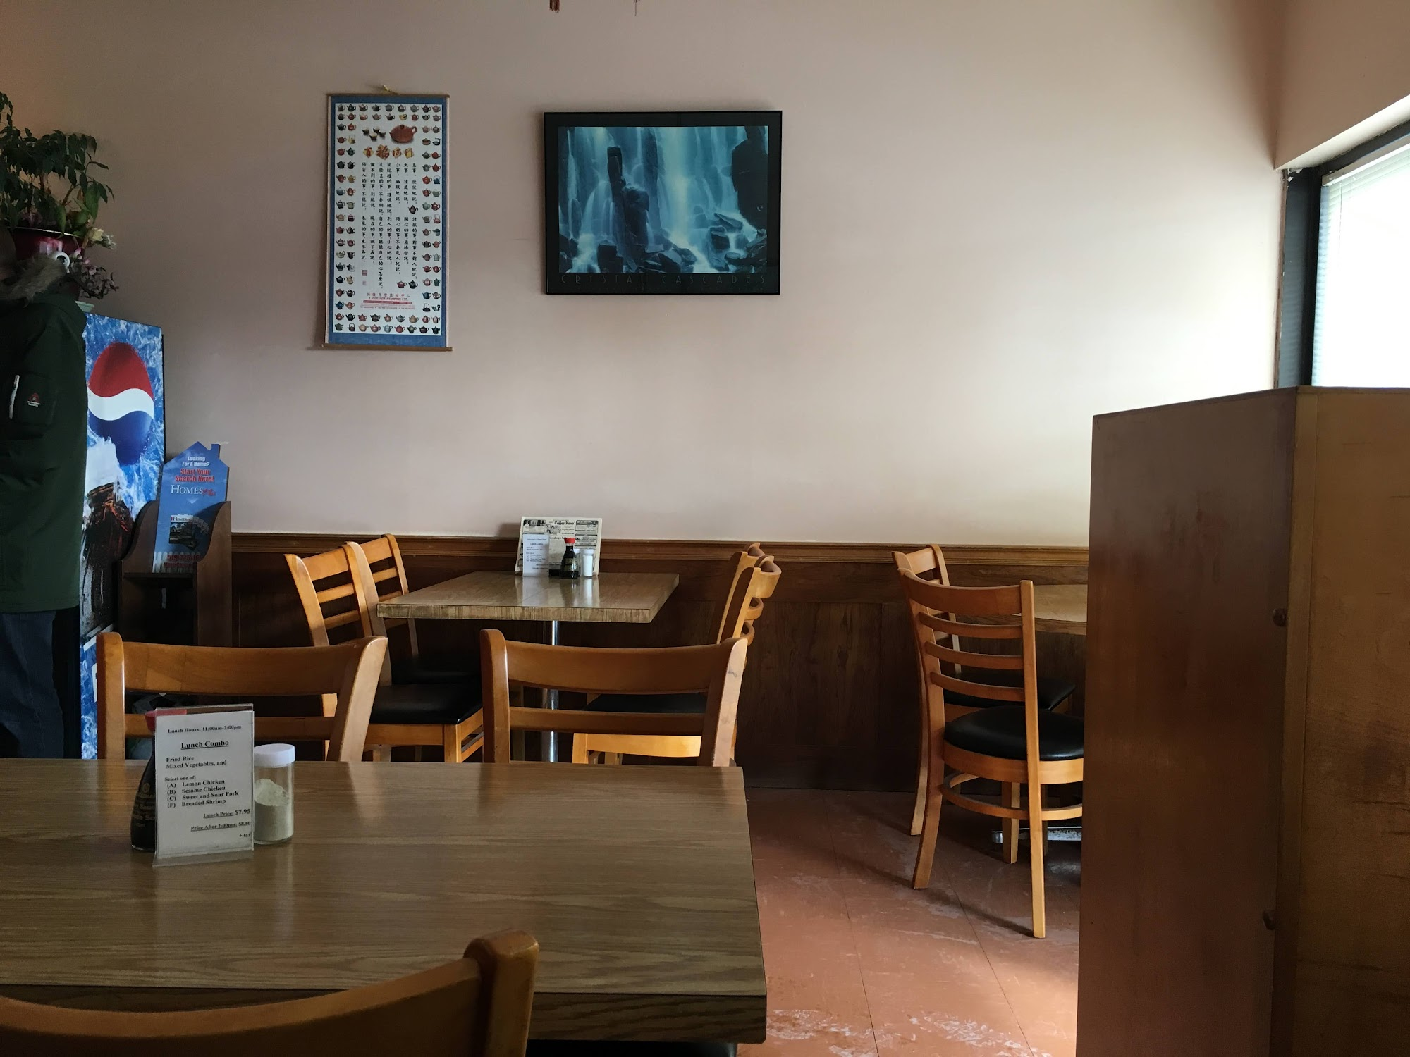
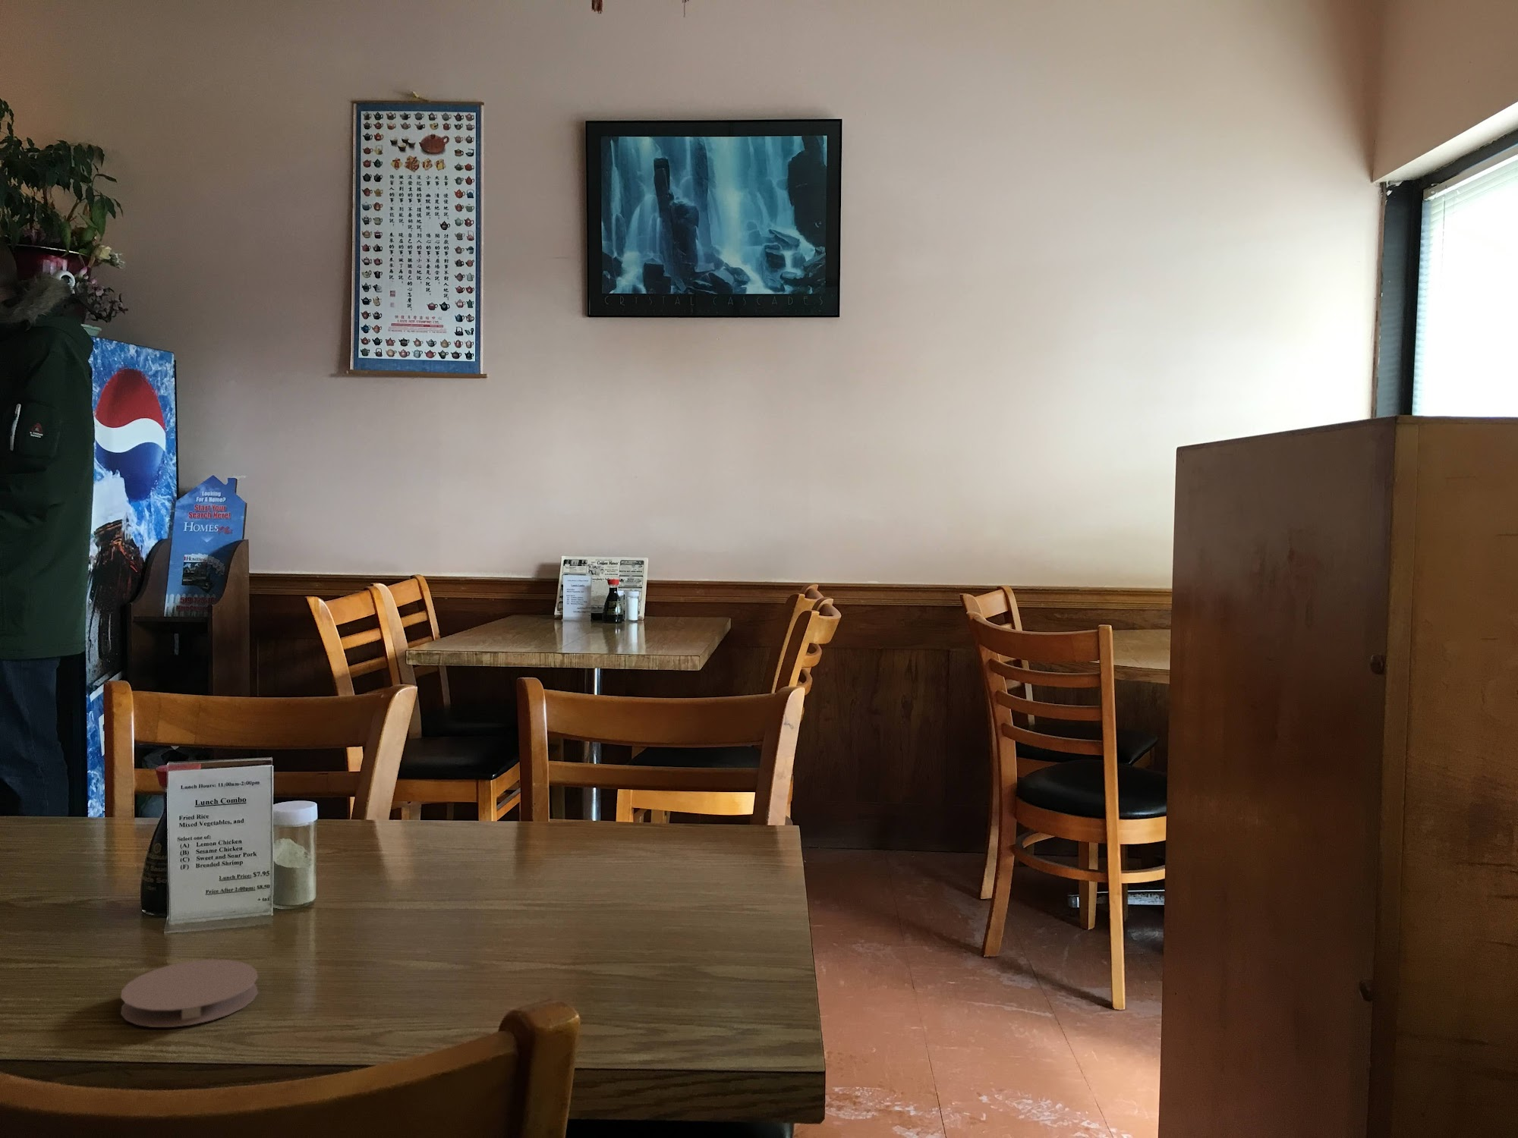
+ coaster [120,959,259,1028]
